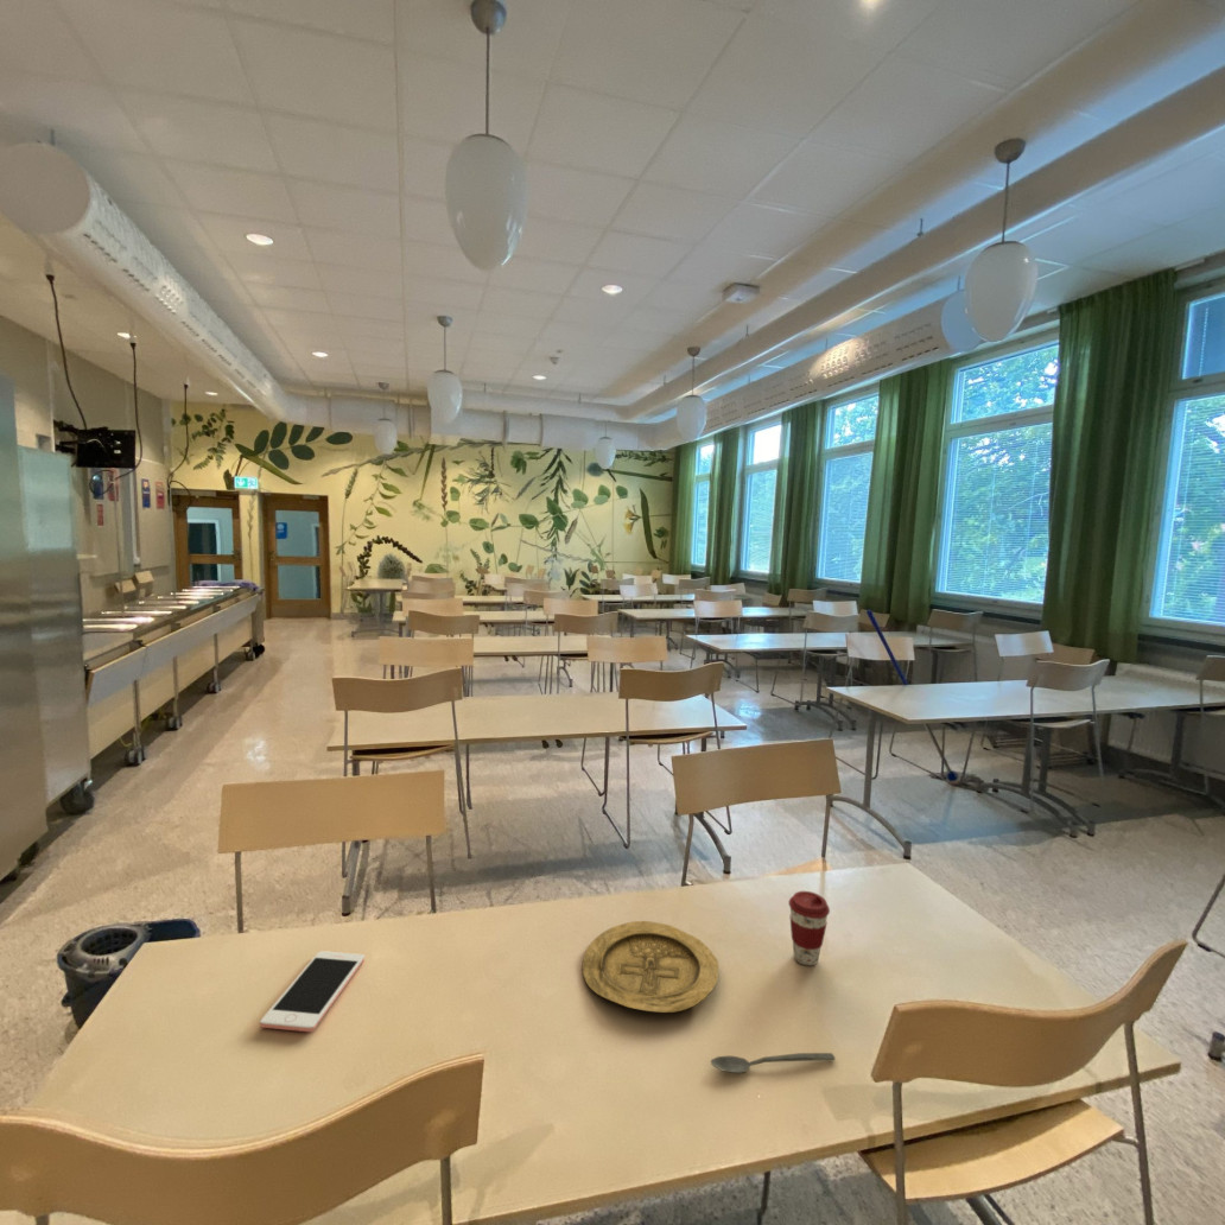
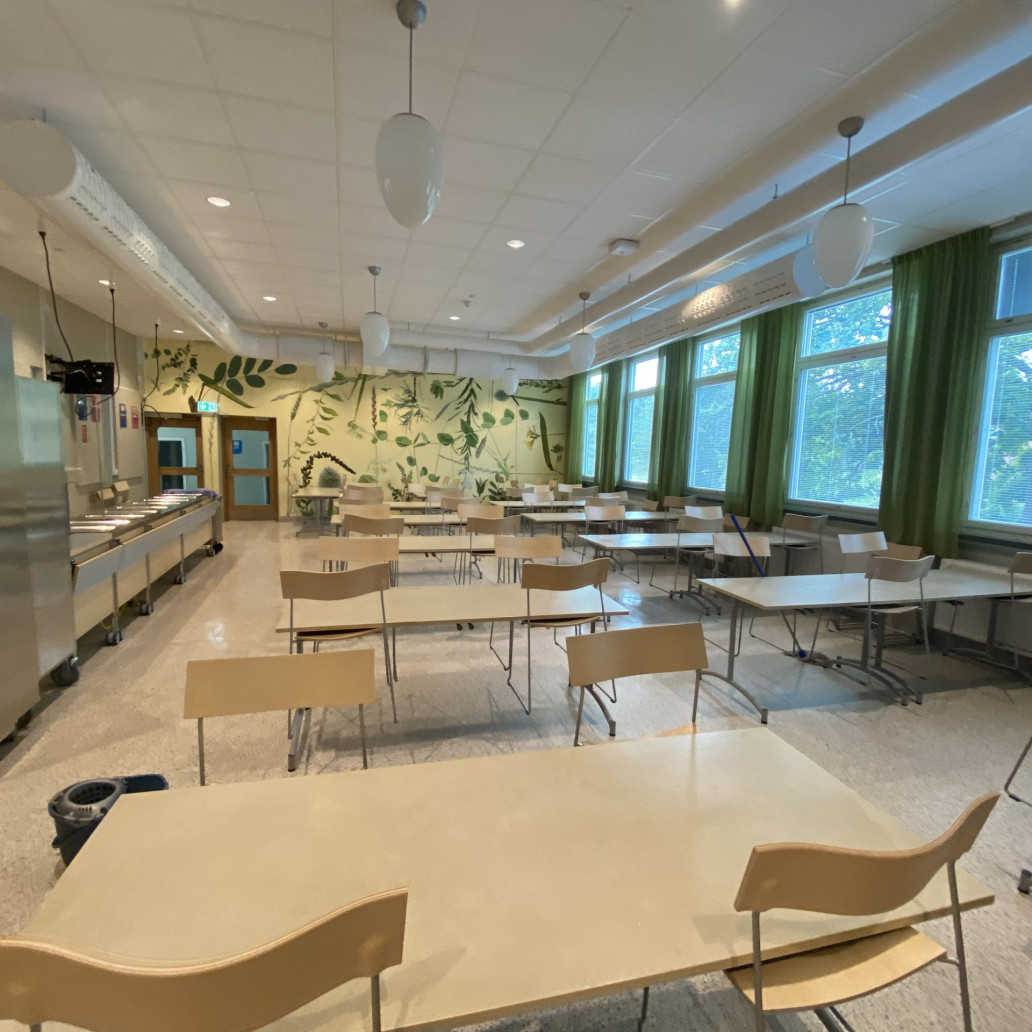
- spoon [710,1052,837,1074]
- cell phone [259,950,366,1033]
- coffee cup [787,890,831,966]
- plate [582,920,719,1014]
